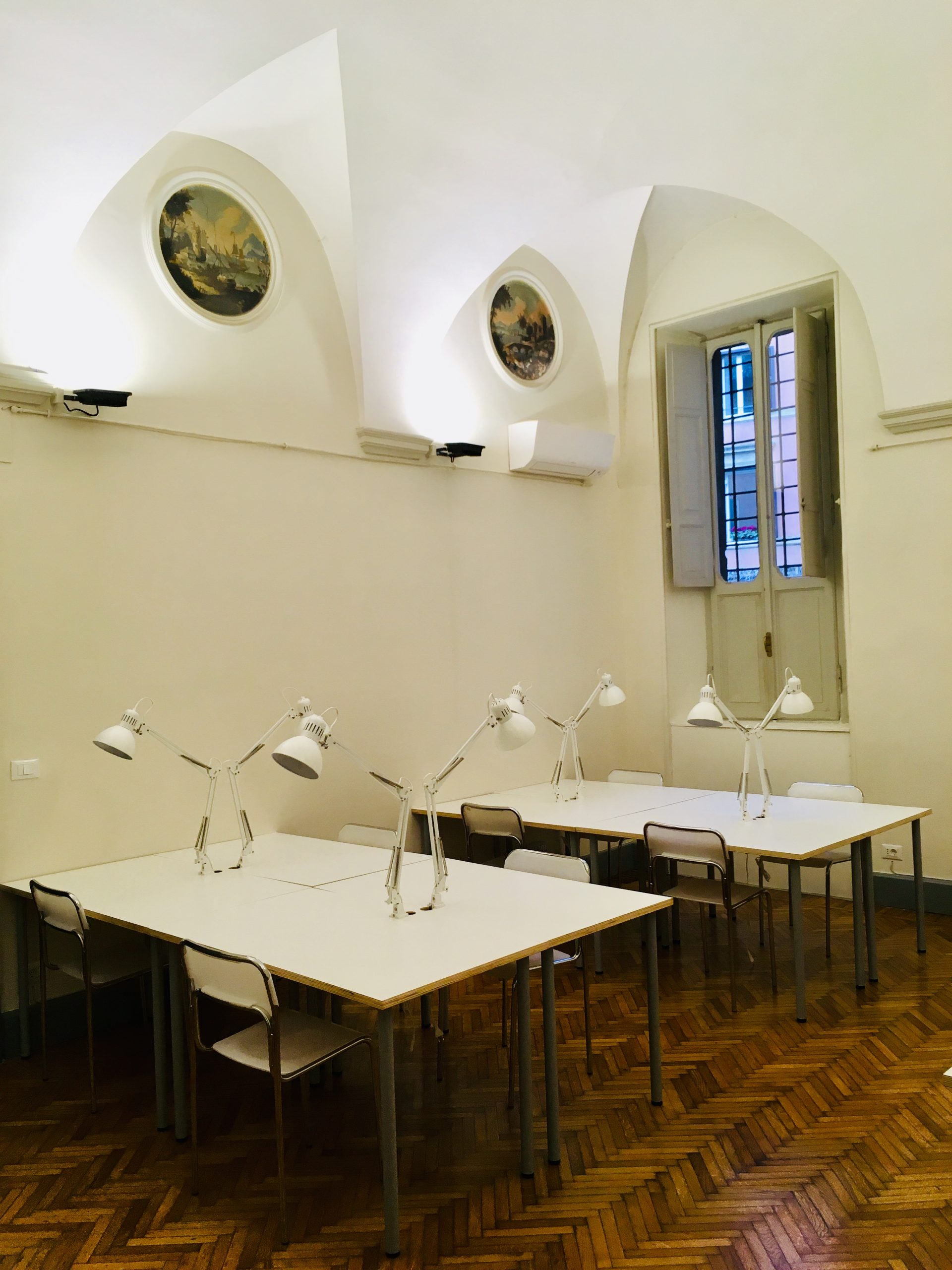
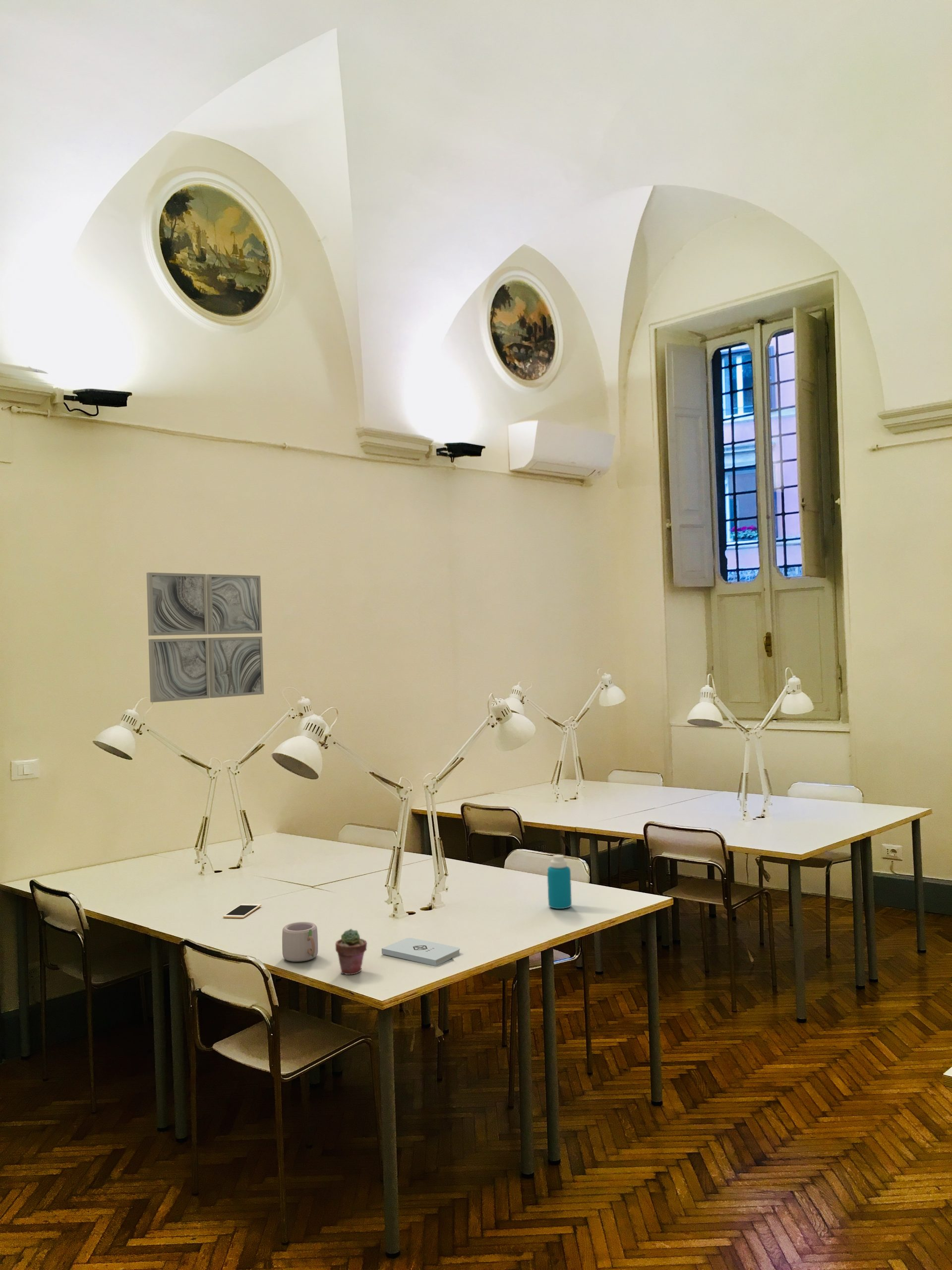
+ cell phone [223,903,262,919]
+ bottle [547,854,572,909]
+ mug [282,921,318,962]
+ notepad [381,937,461,966]
+ wall art [146,572,264,703]
+ potted succulent [335,928,367,975]
